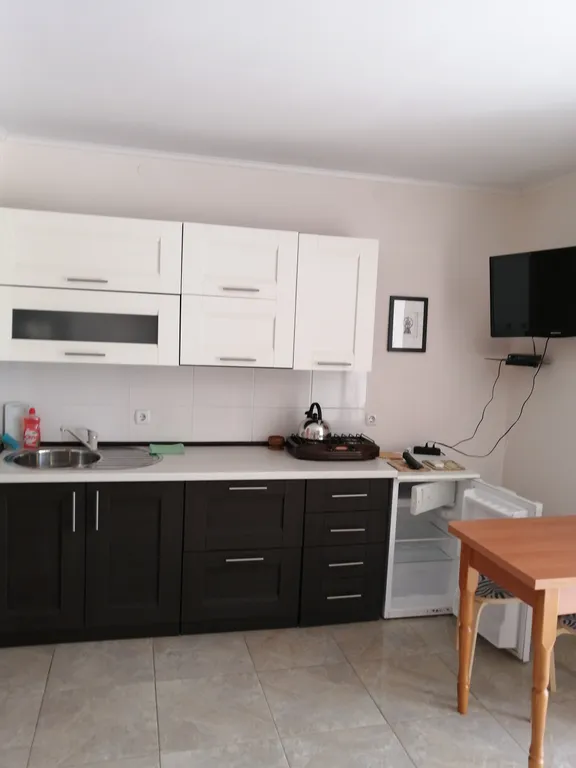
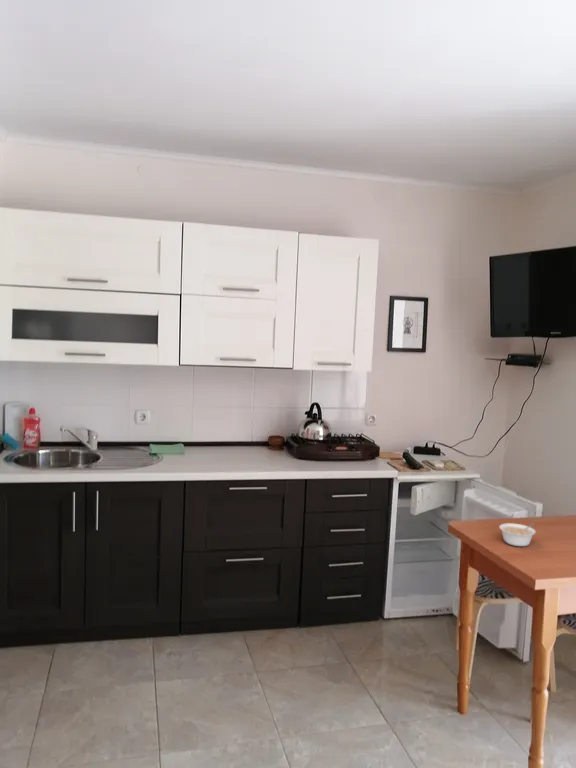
+ legume [498,522,537,547]
